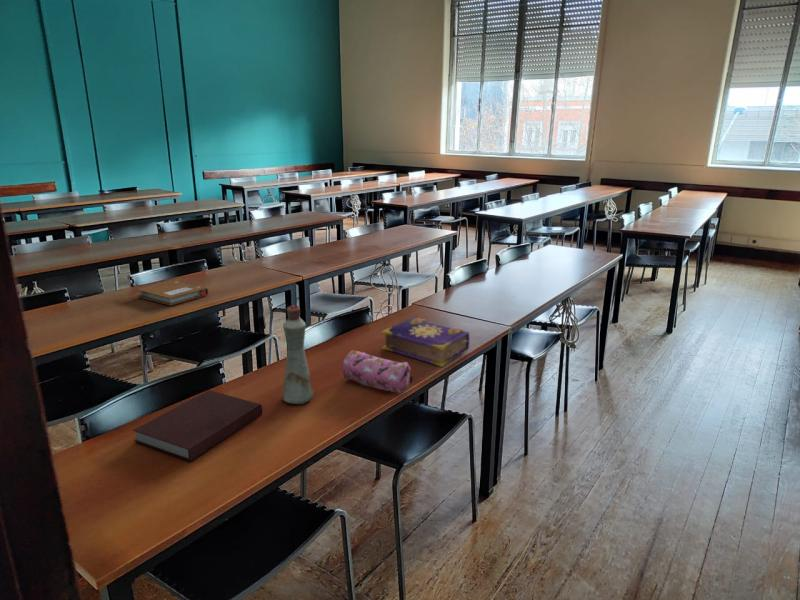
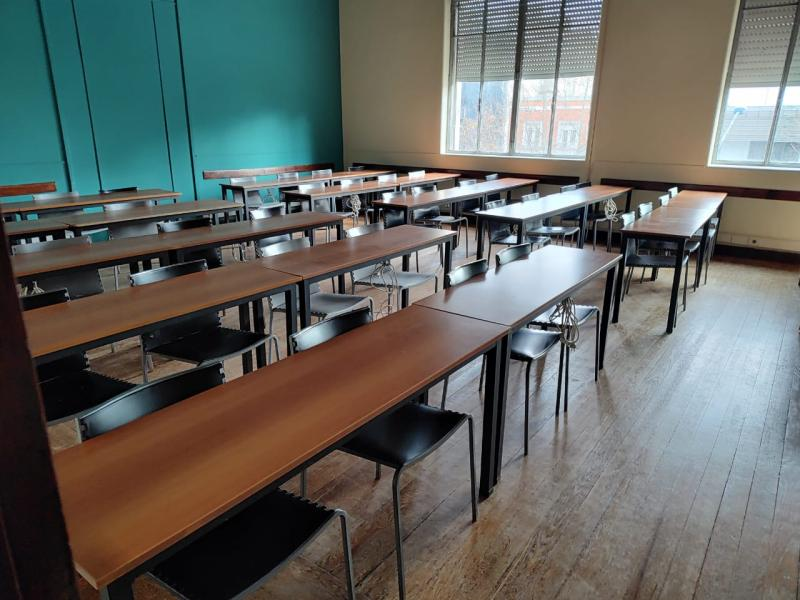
- book [381,317,471,368]
- notebook [132,389,263,462]
- notebook [136,280,209,307]
- pencil case [342,349,414,394]
- bottle [281,305,314,405]
